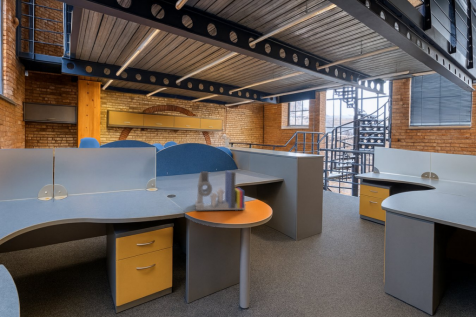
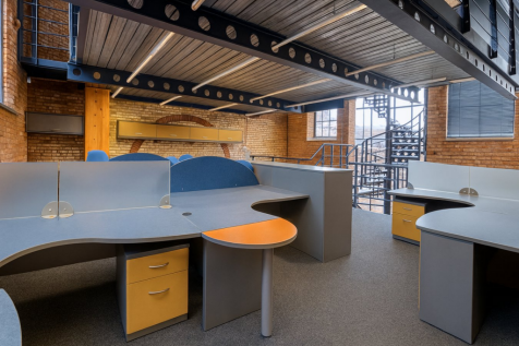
- desk organizer [194,170,246,211]
